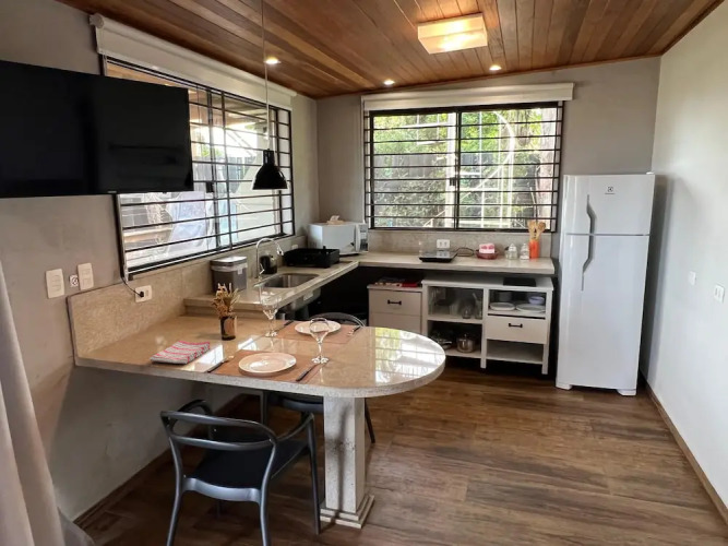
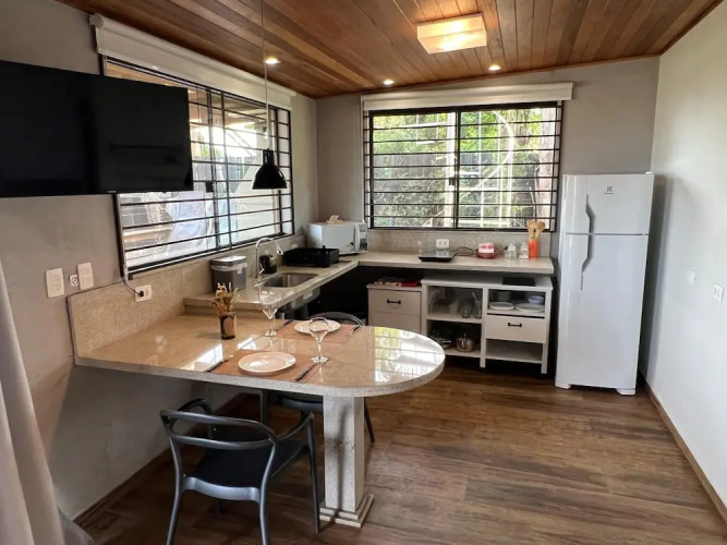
- dish towel [148,340,211,365]
